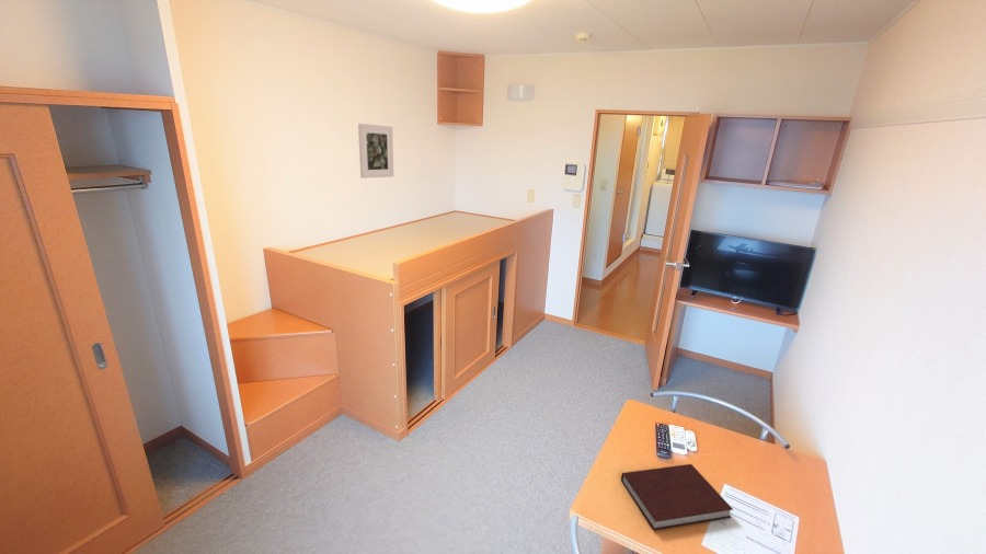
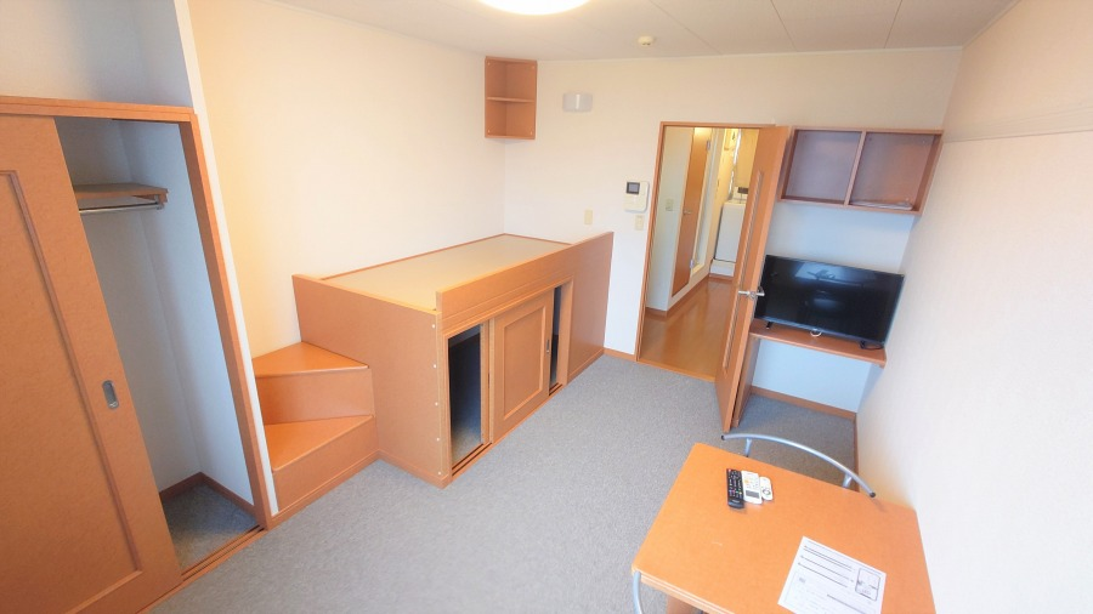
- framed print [357,123,394,180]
- notebook [620,463,734,531]
